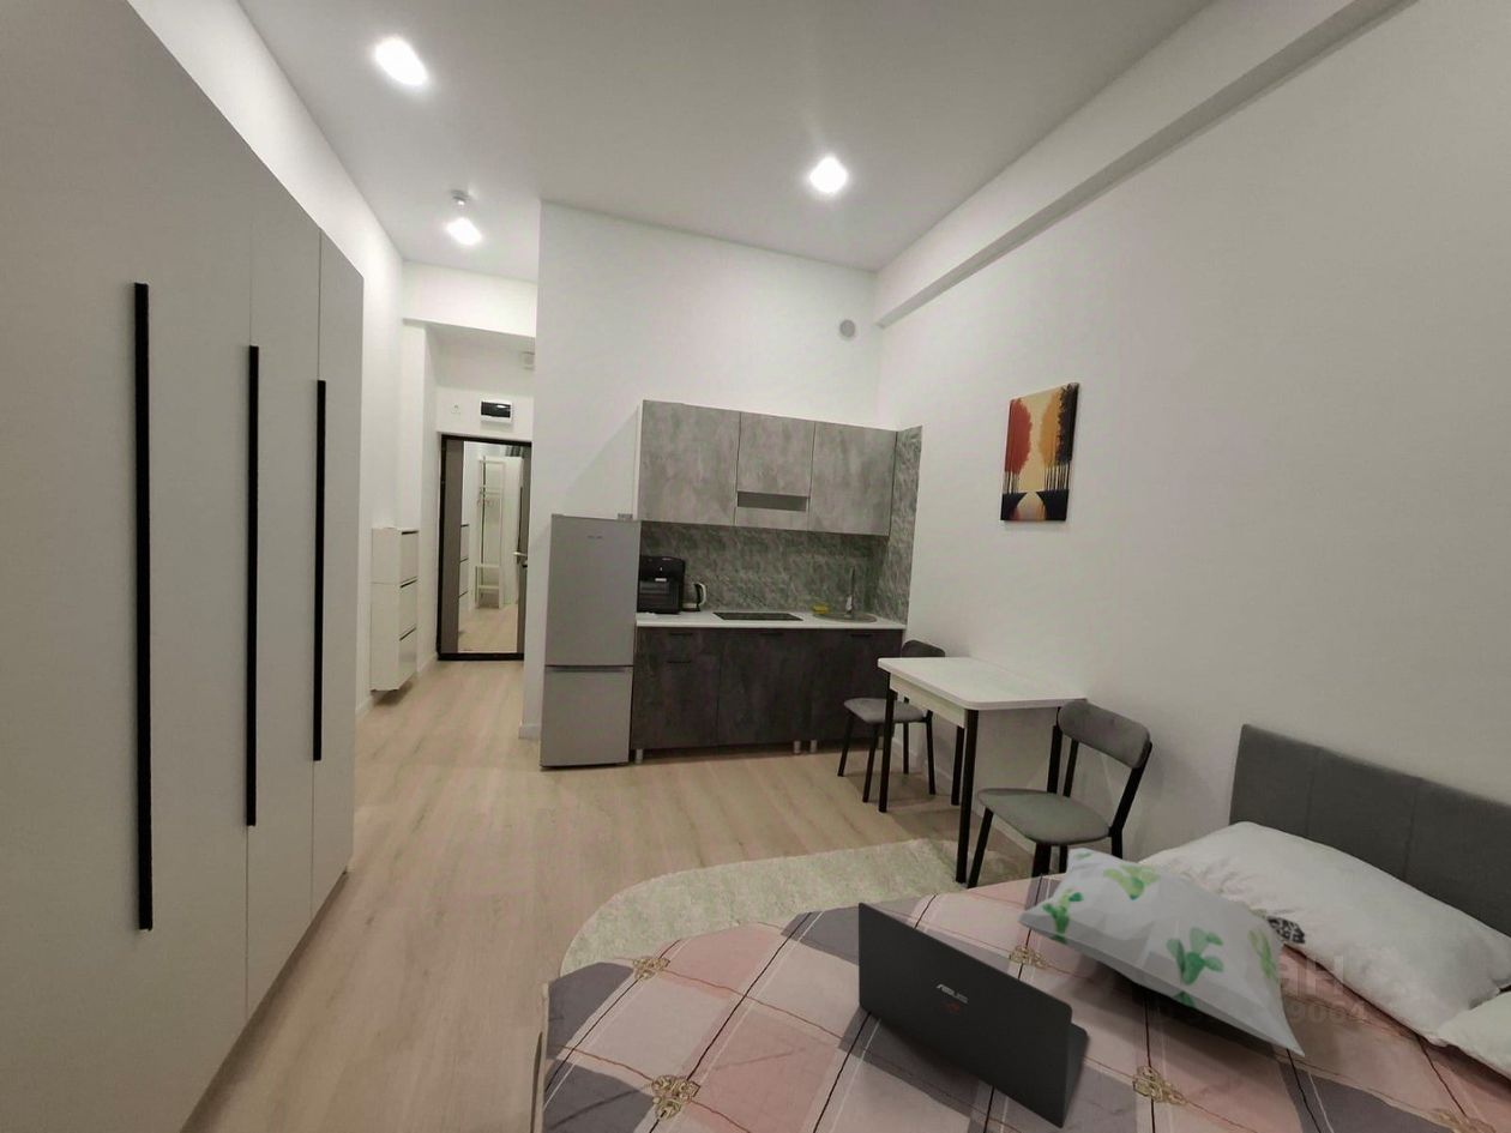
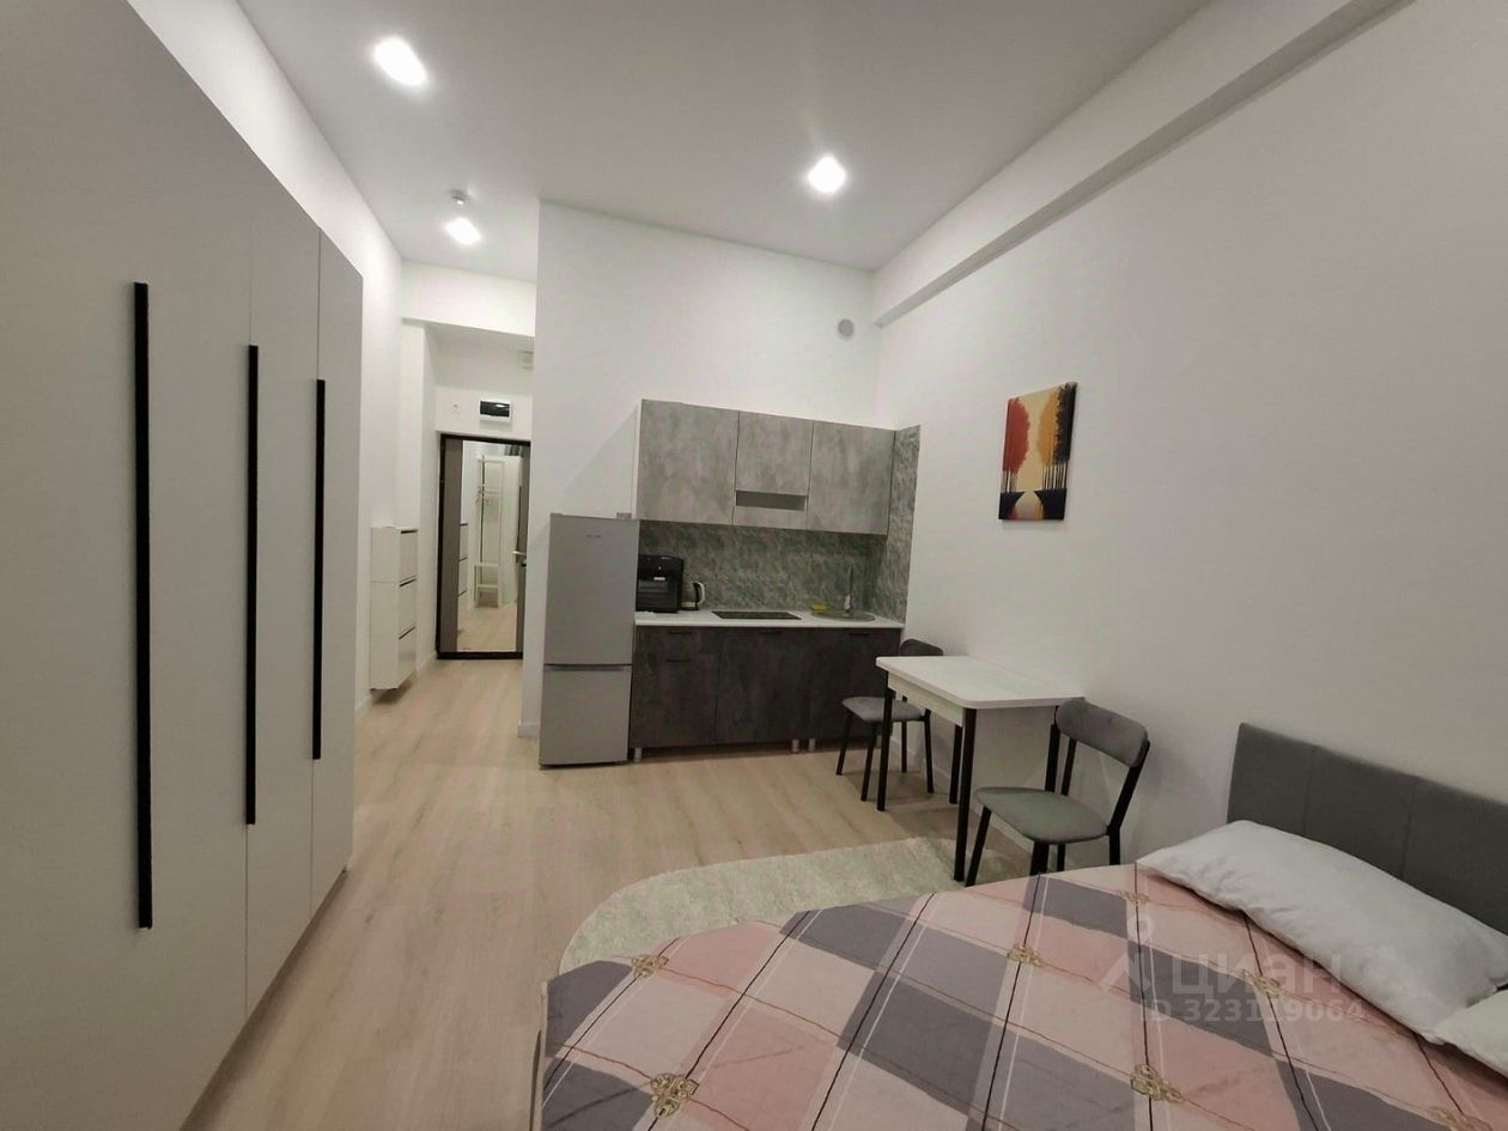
- decorative pillow [1015,846,1307,1057]
- laptop [857,902,1089,1129]
